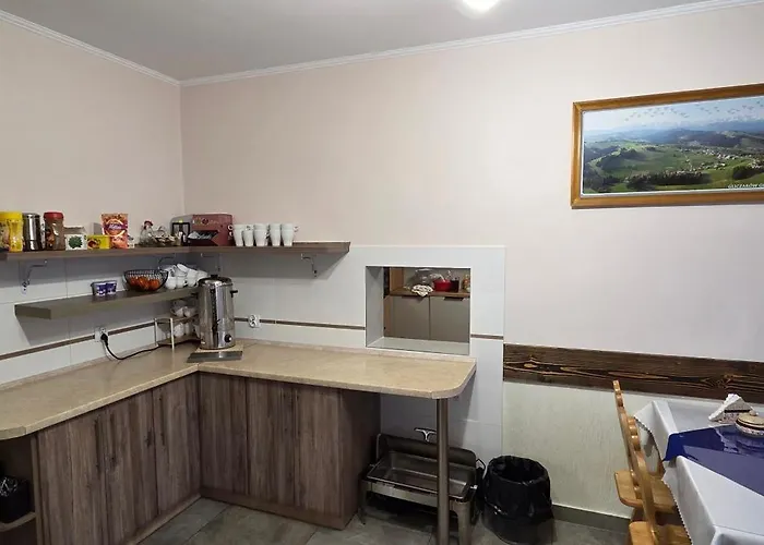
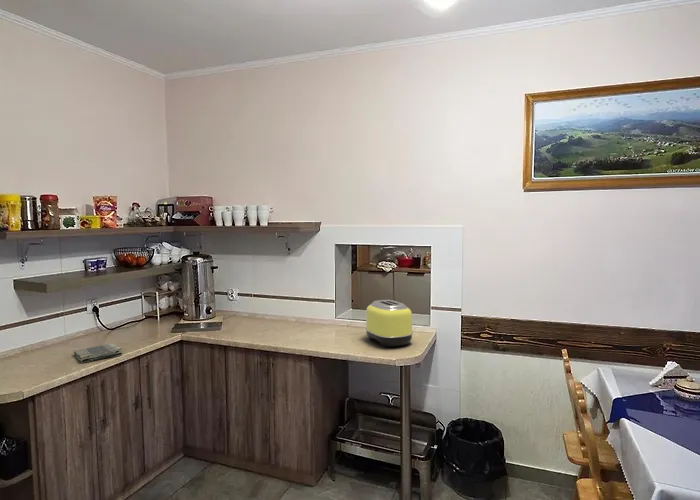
+ dish towel [73,343,123,364]
+ toaster [364,299,414,348]
